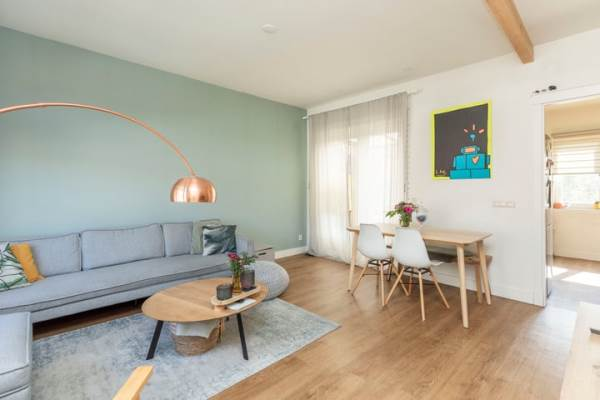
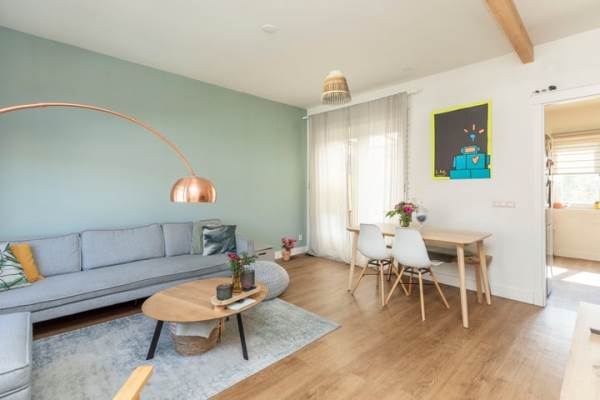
+ lamp shade [319,69,353,106]
+ potted plant [280,236,299,262]
